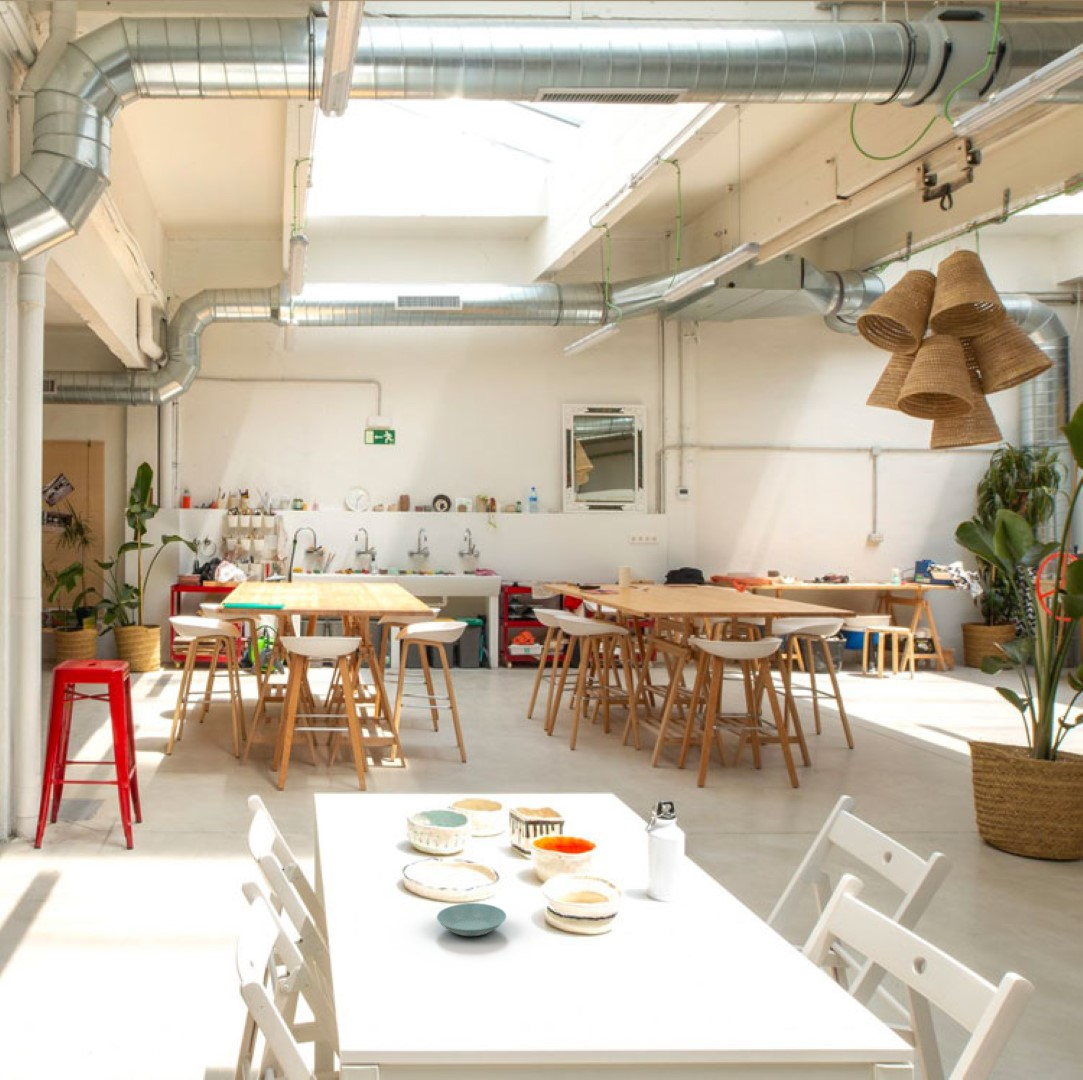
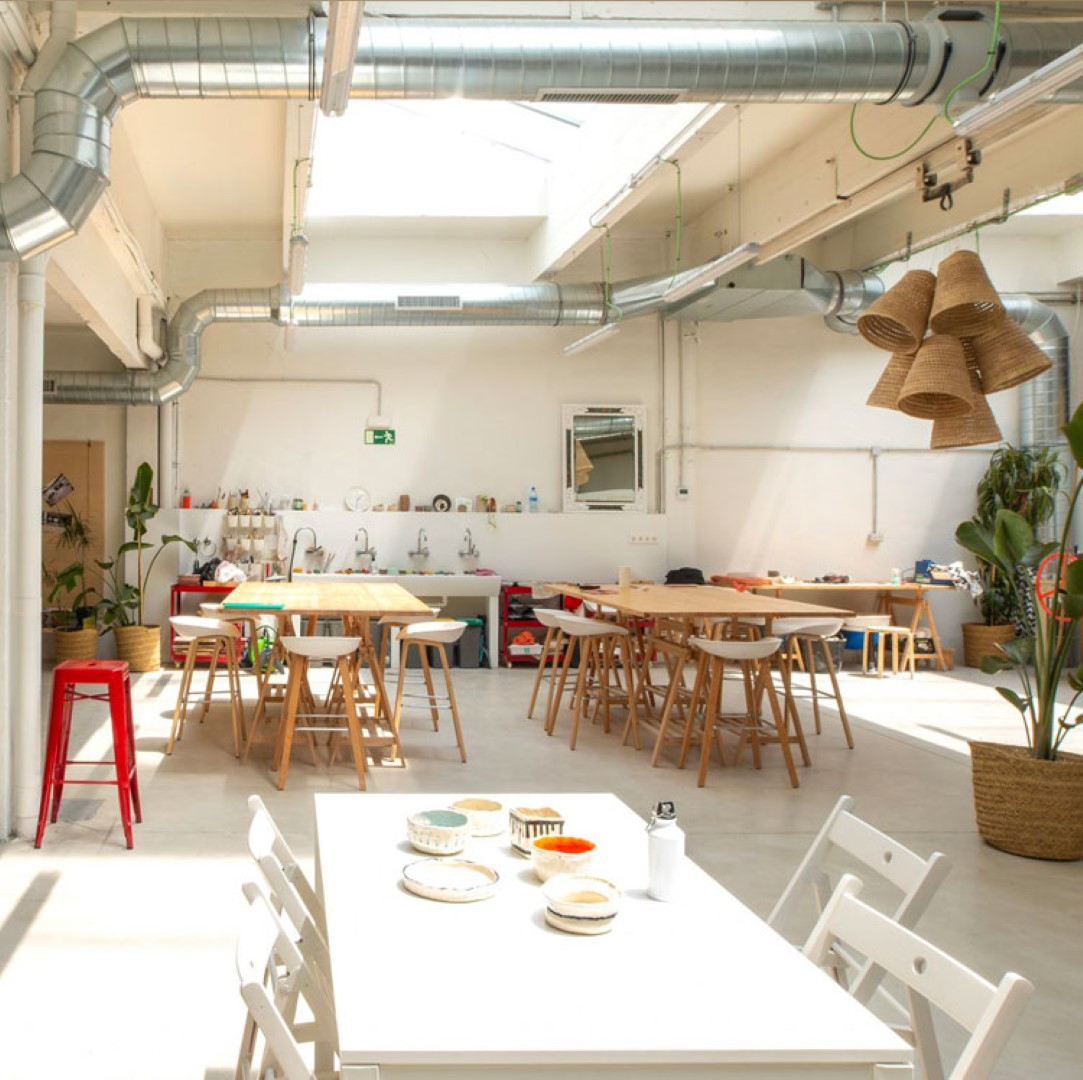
- saucer [436,902,507,937]
